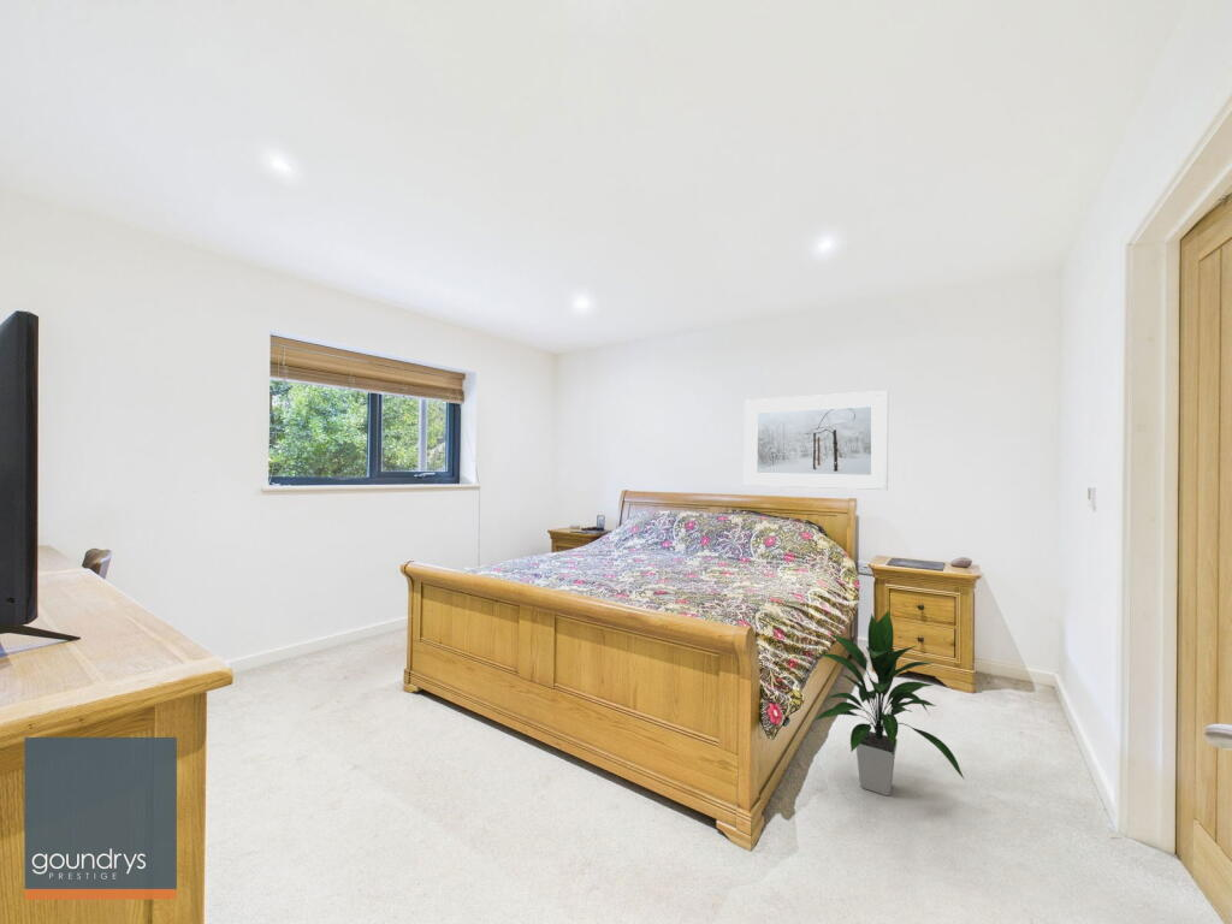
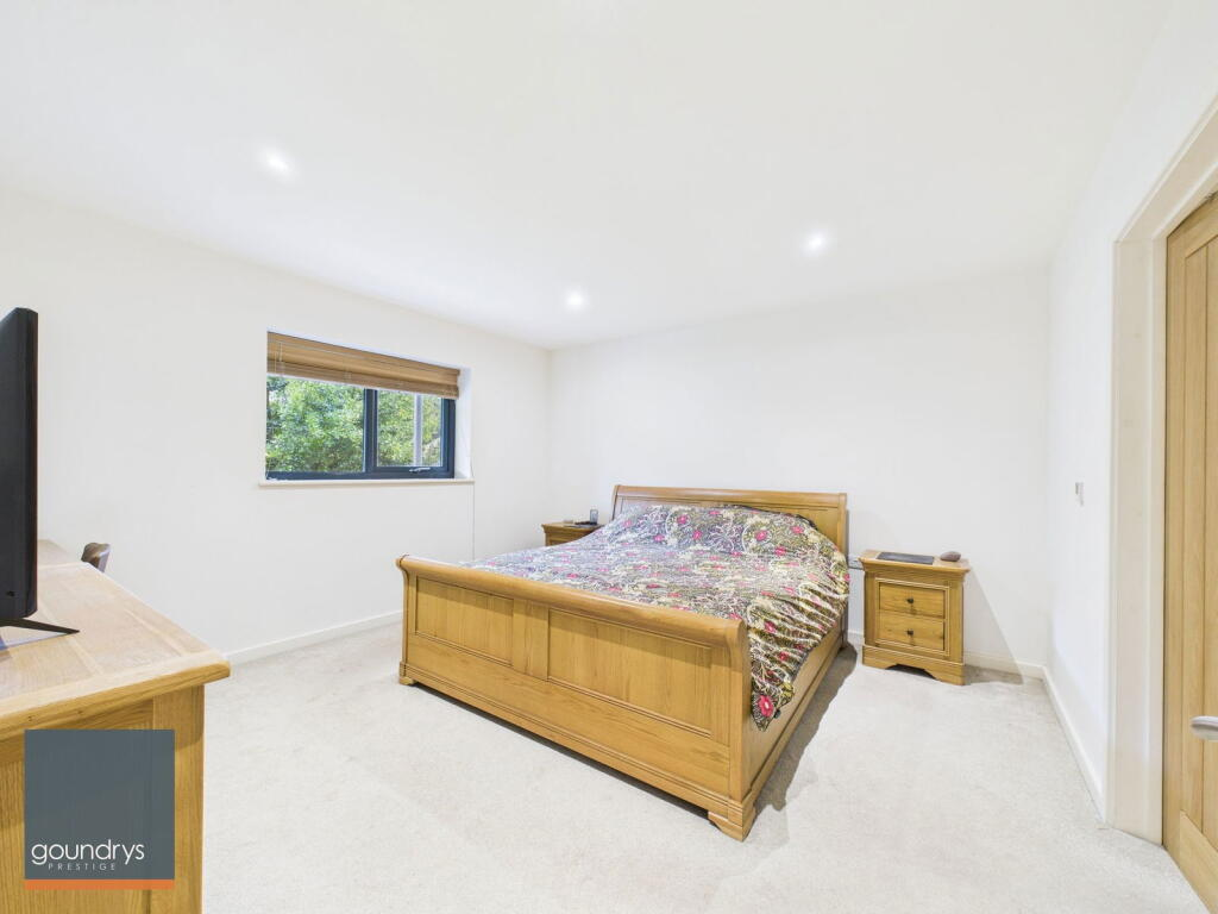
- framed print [744,390,889,491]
- indoor plant [811,609,965,796]
